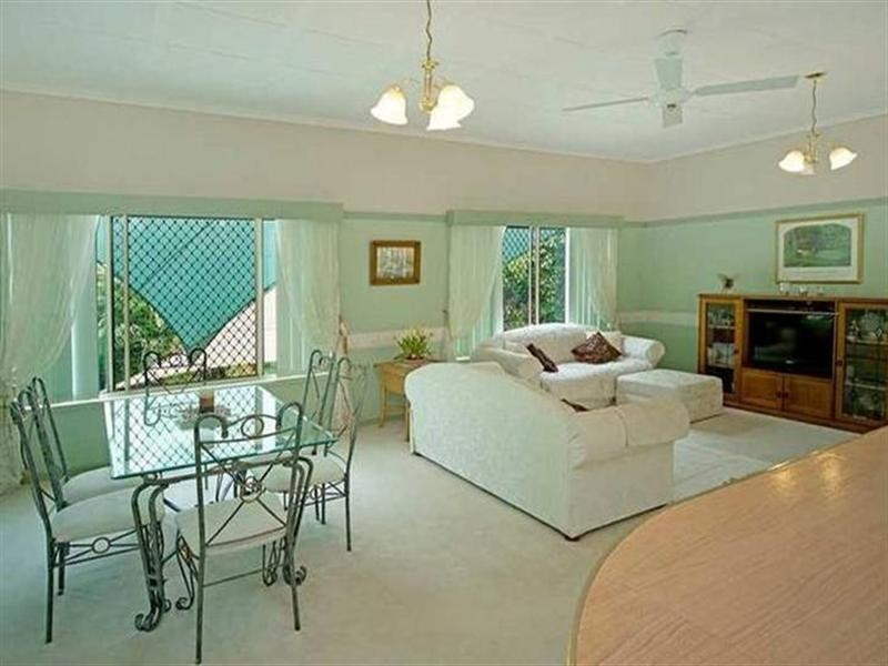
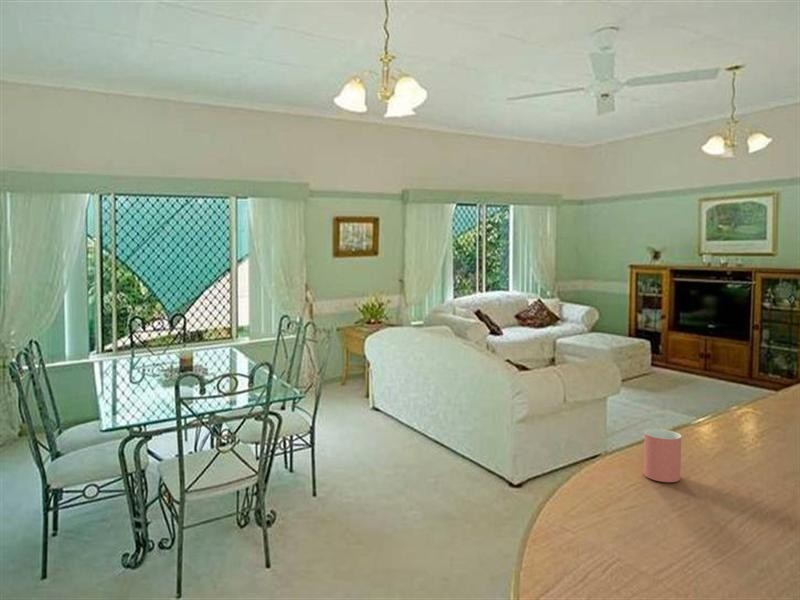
+ cup [643,428,682,483]
